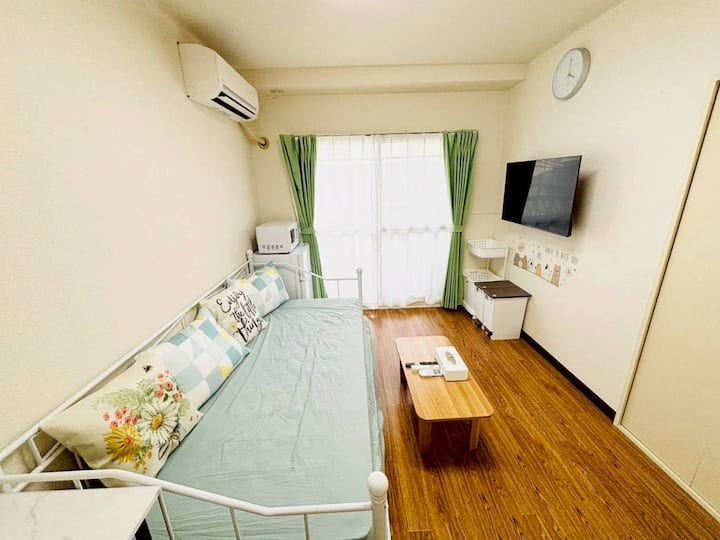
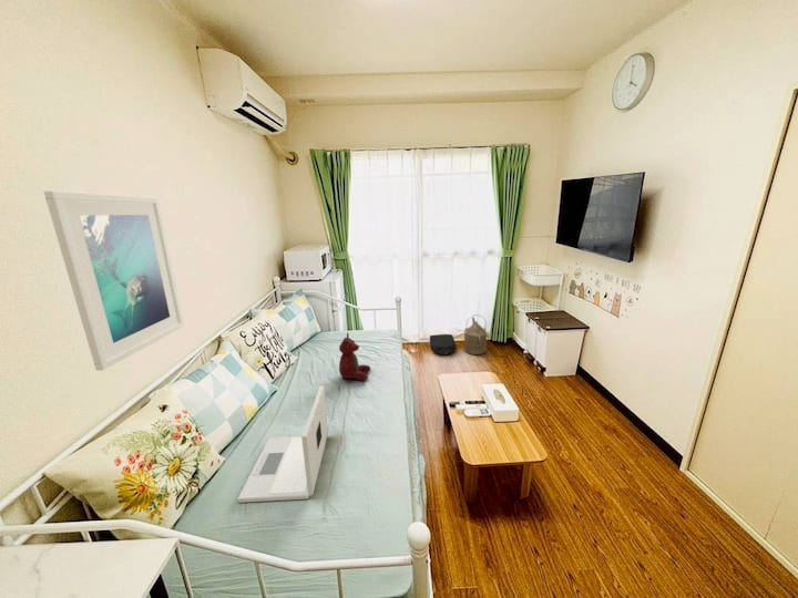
+ laptop [236,385,329,504]
+ backpack [429,333,457,355]
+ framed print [43,189,185,372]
+ watering can [463,313,488,355]
+ teddy bear [338,332,371,382]
